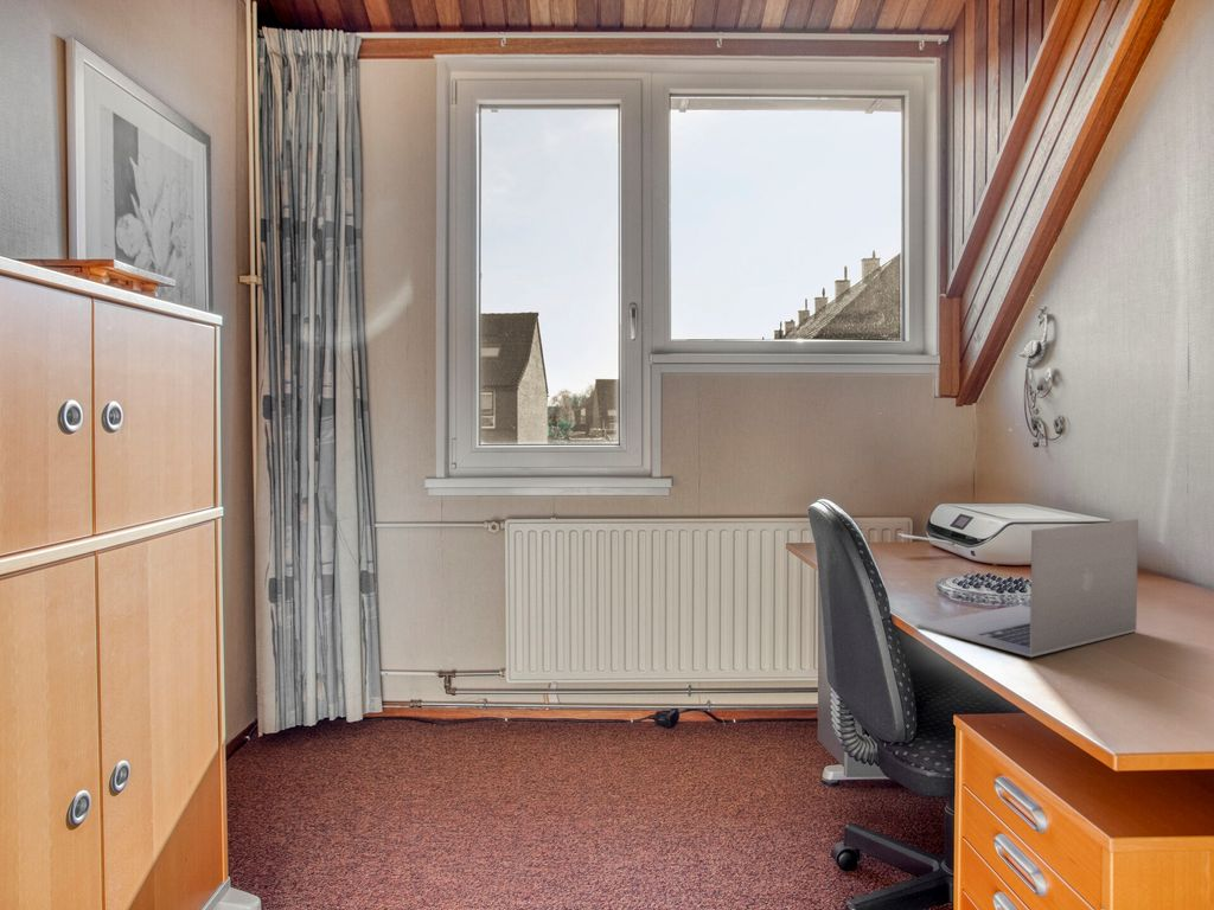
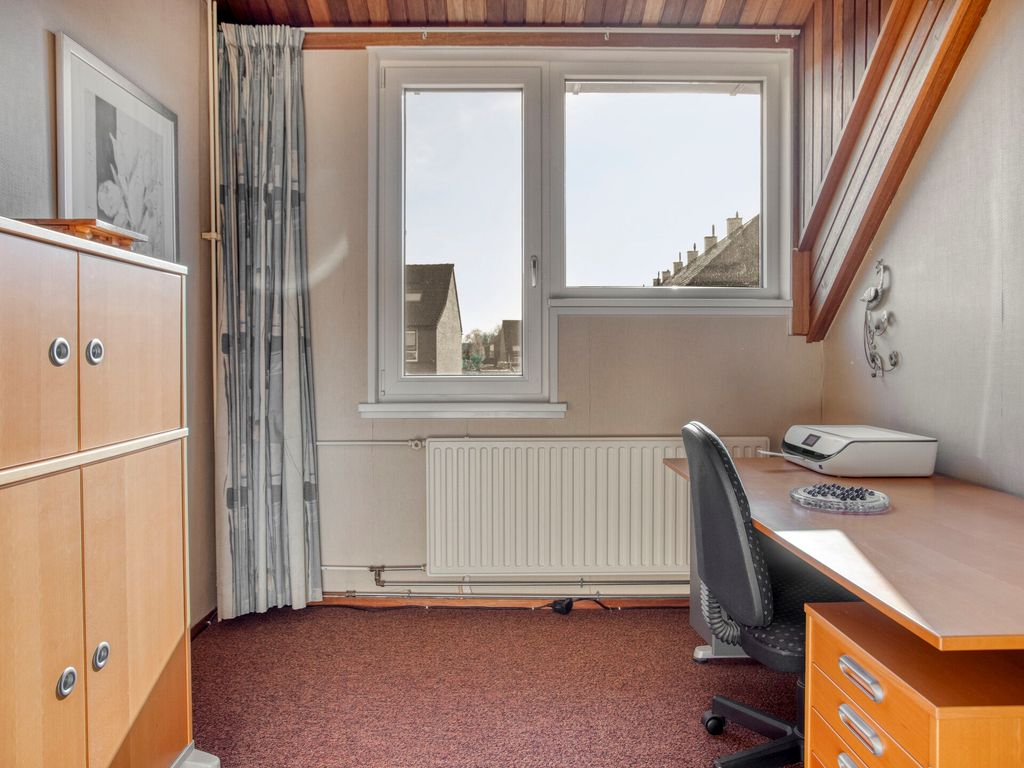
- laptop [915,518,1139,658]
